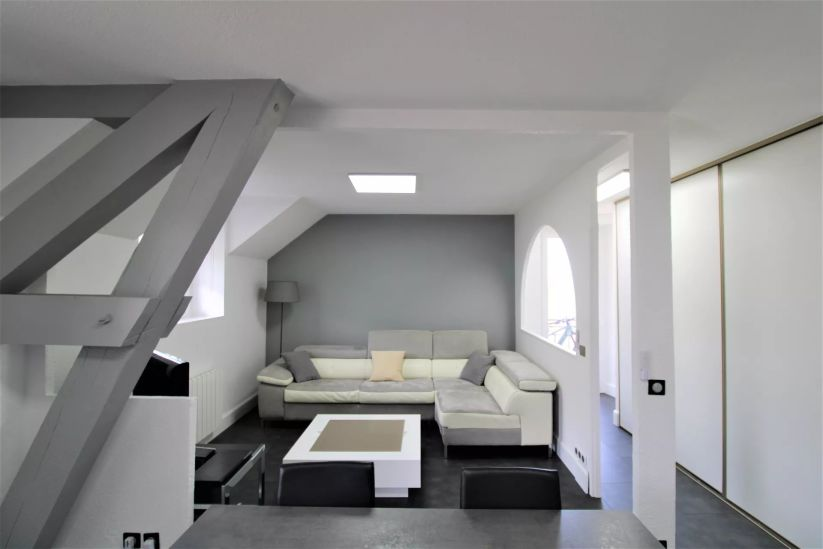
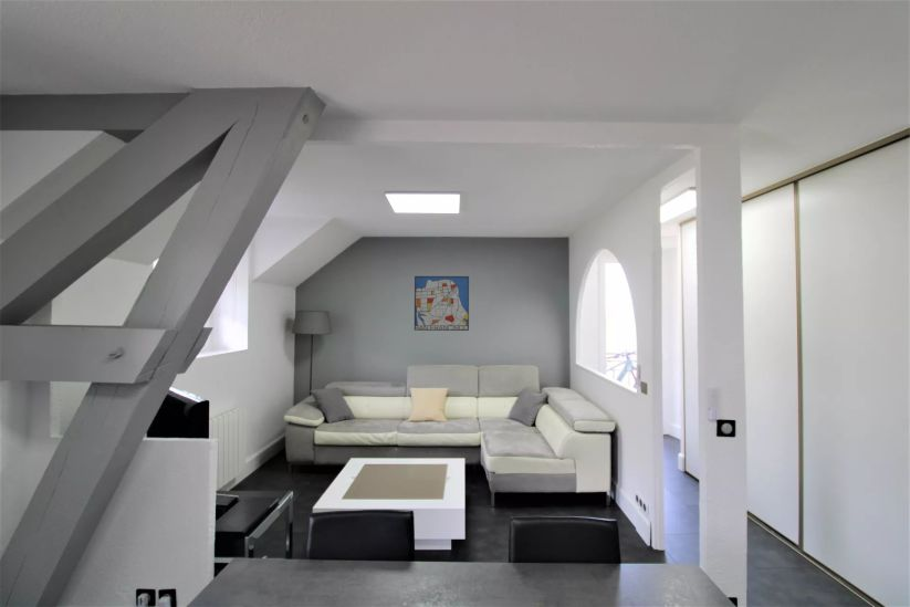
+ wall art [414,275,470,332]
